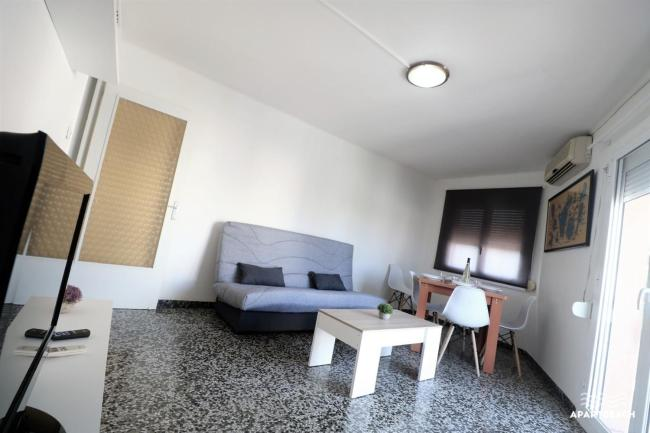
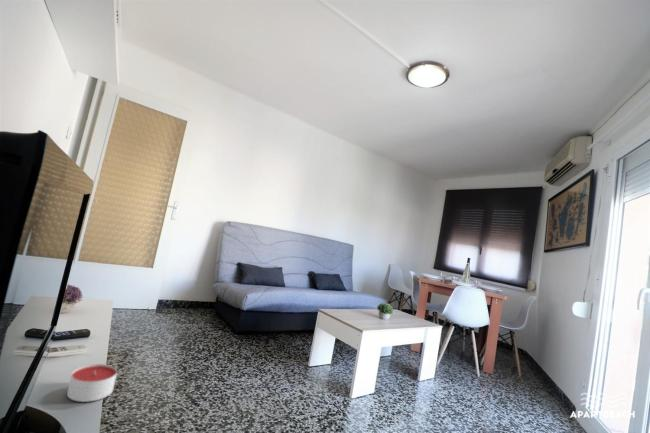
+ candle [66,363,118,403]
